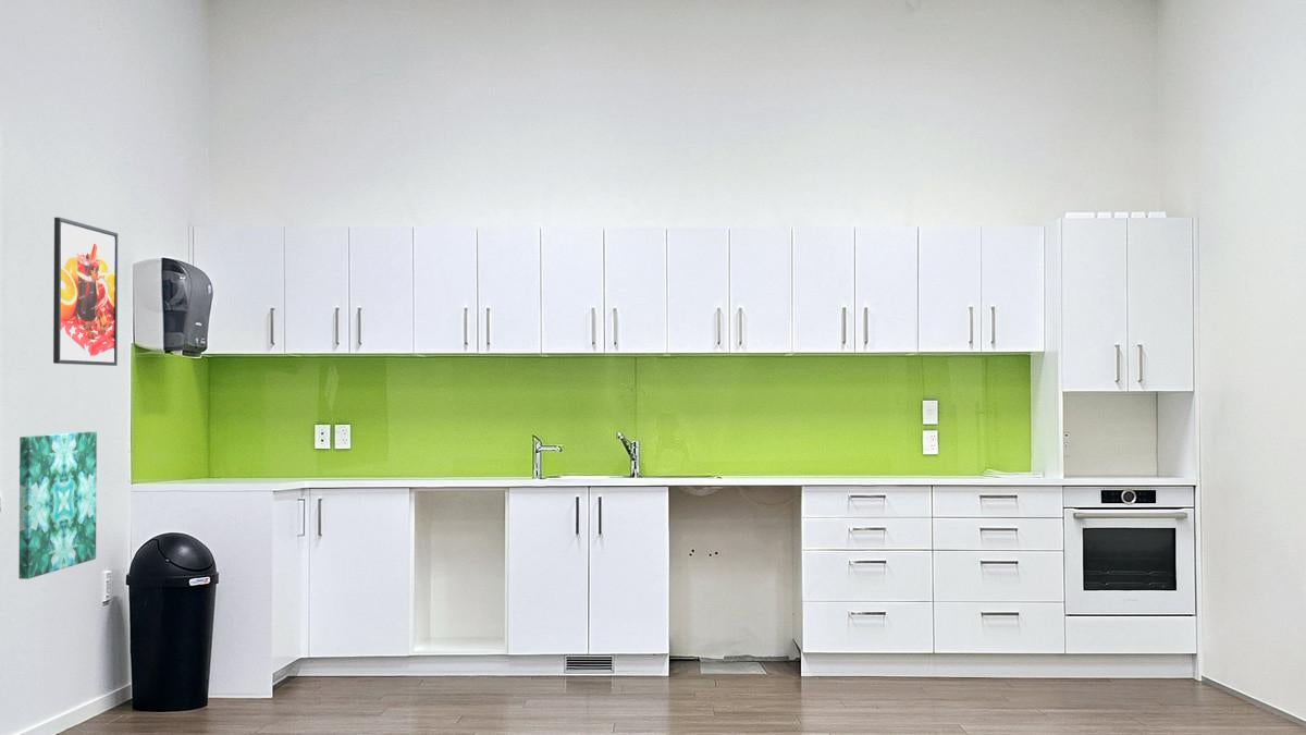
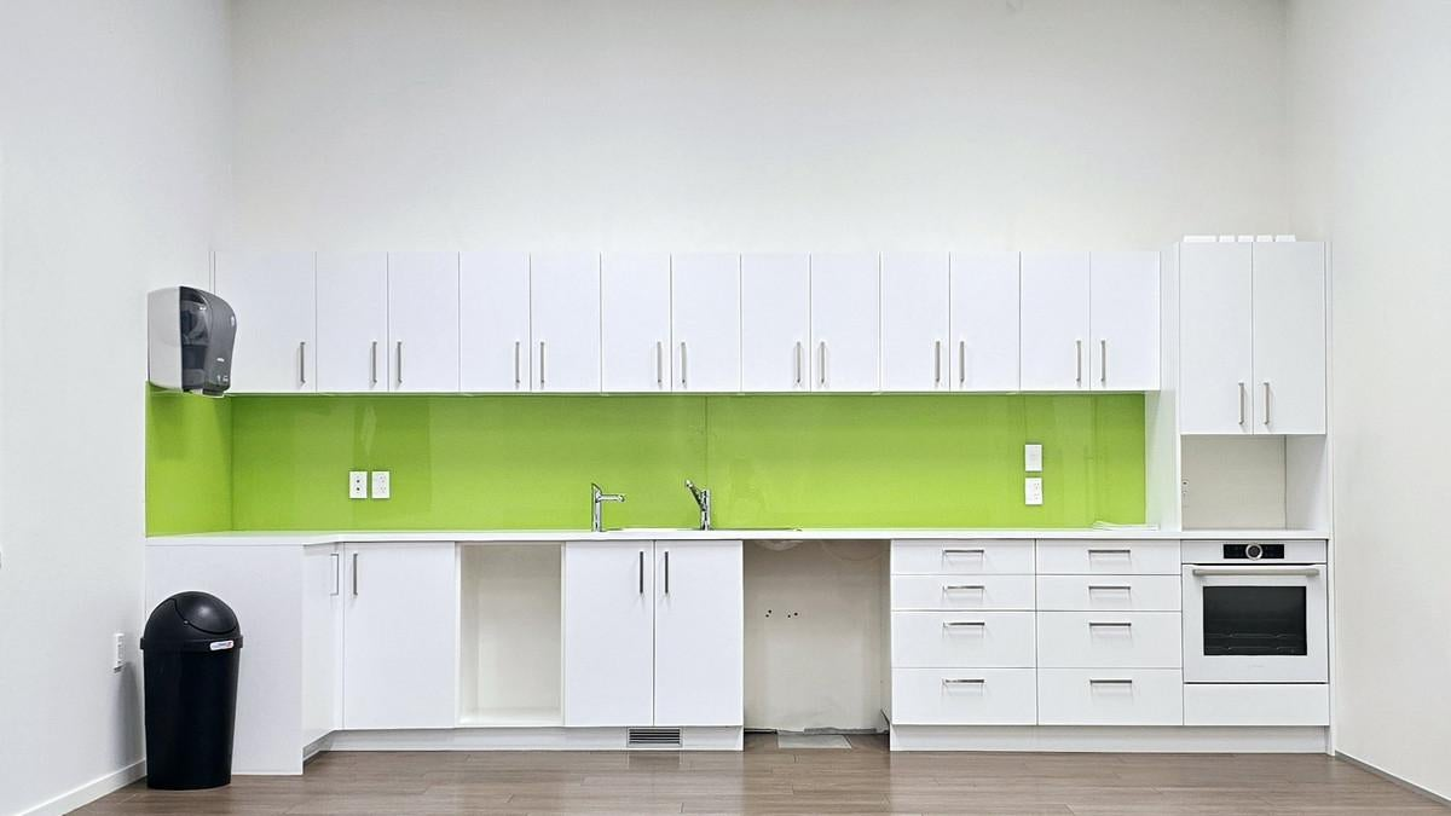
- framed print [52,217,119,367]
- wall art [17,430,98,580]
